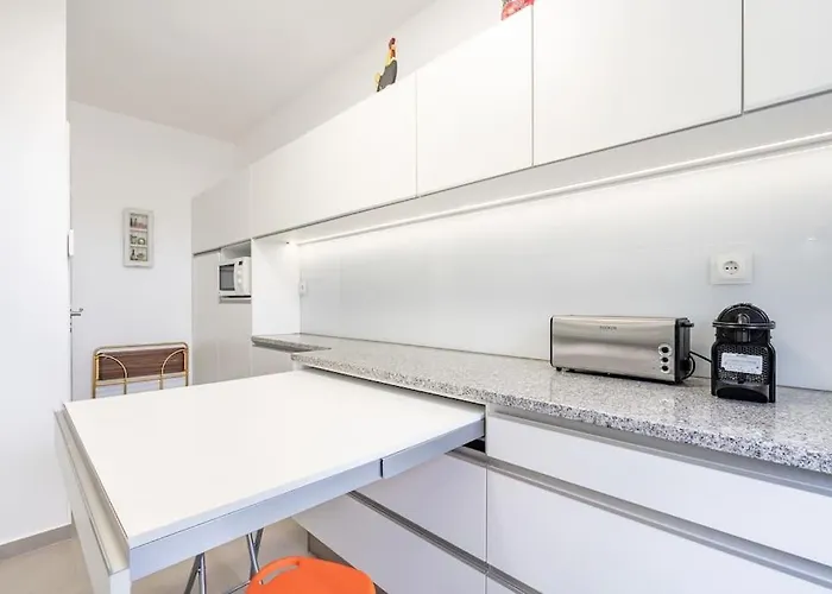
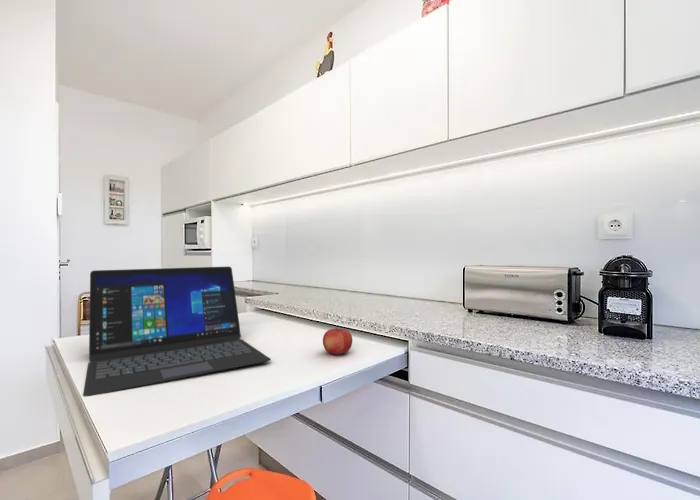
+ fruit [322,326,353,355]
+ laptop [82,266,272,397]
